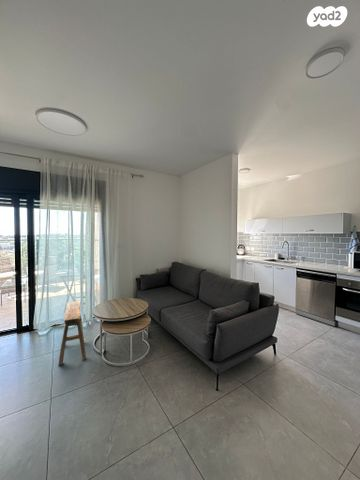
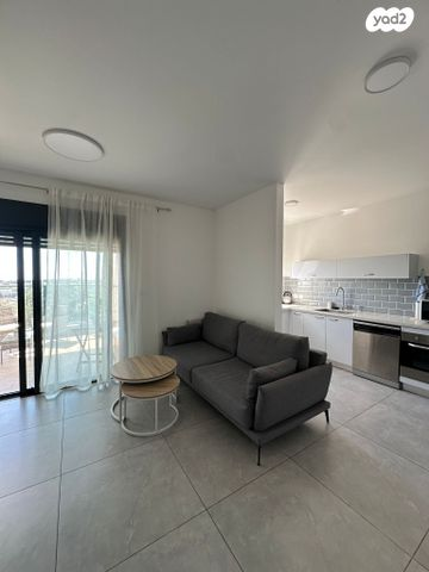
- stool [57,300,87,366]
